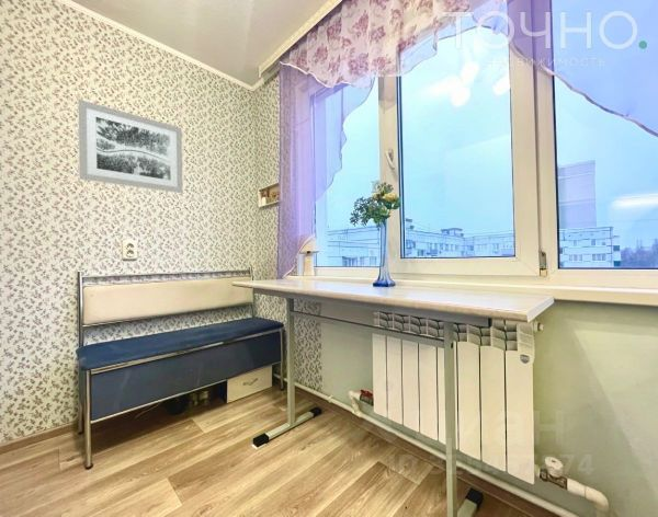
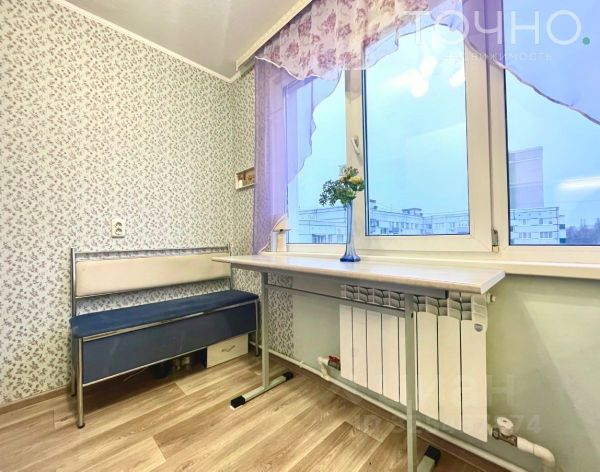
- wall art [77,99,183,194]
